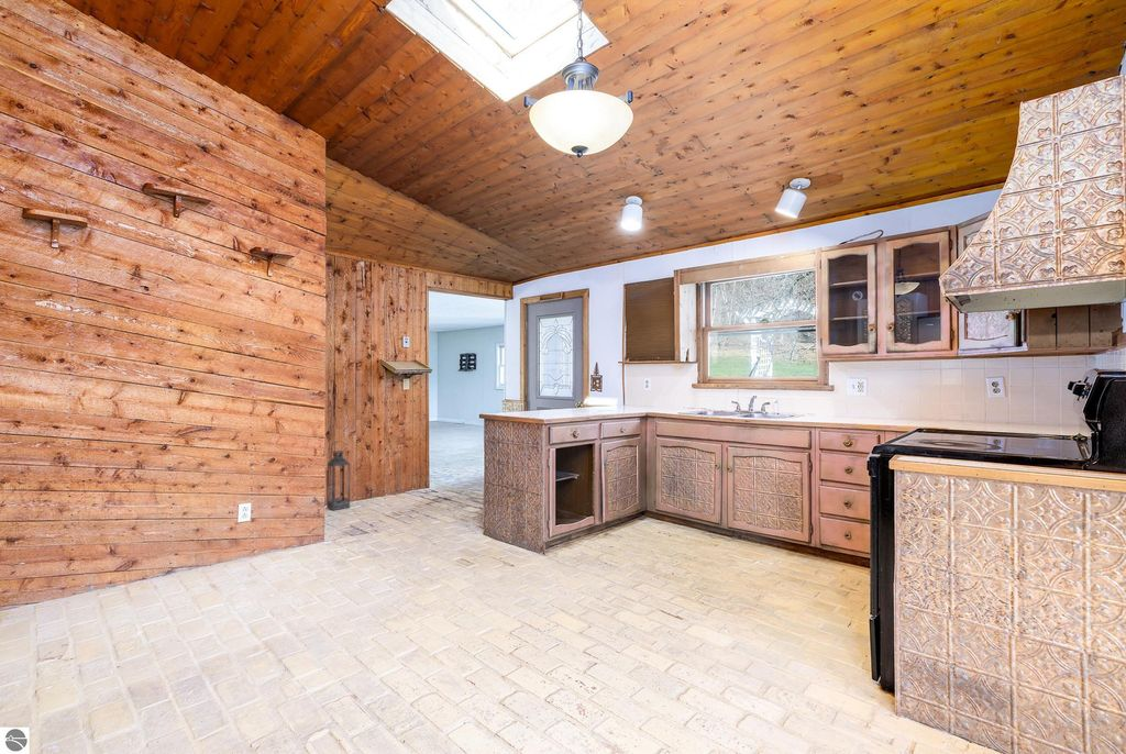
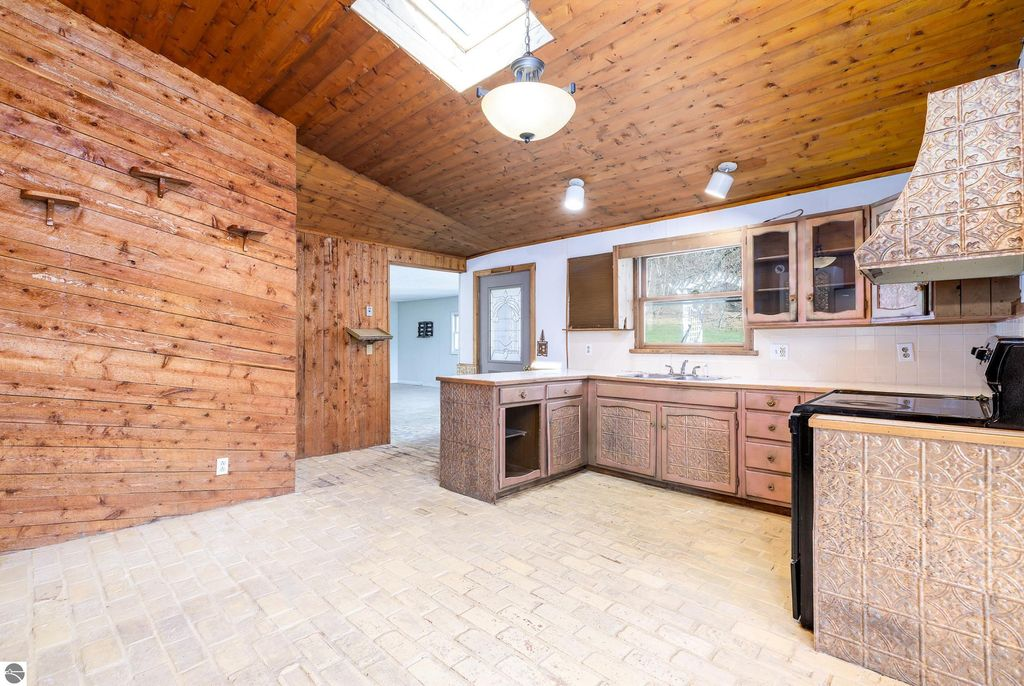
- lantern [325,441,351,511]
